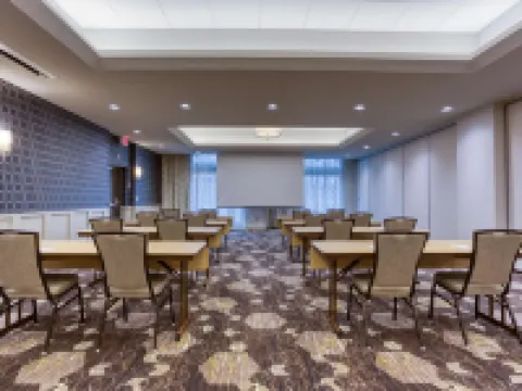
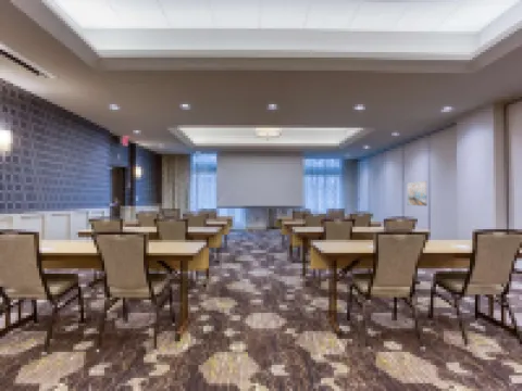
+ wall art [407,180,427,206]
